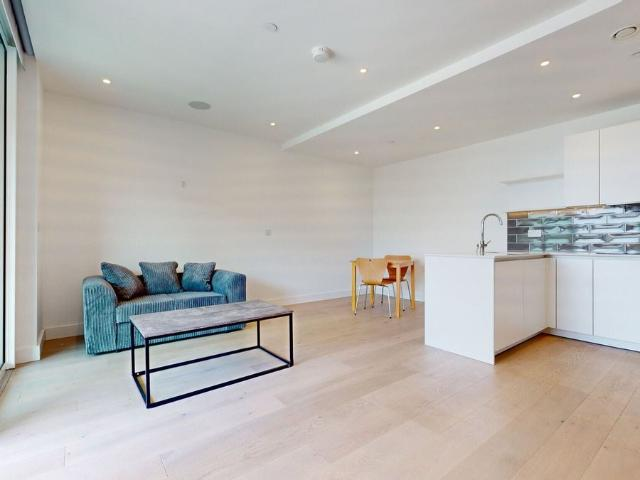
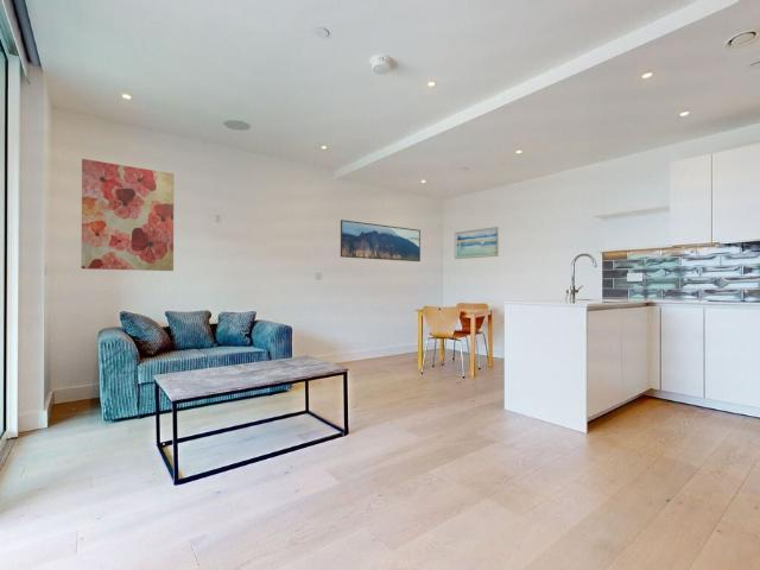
+ wall art [454,226,500,260]
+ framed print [340,218,422,262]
+ wall art [81,158,175,272]
